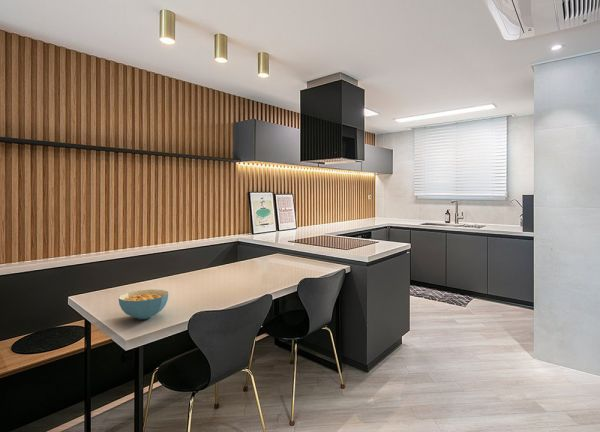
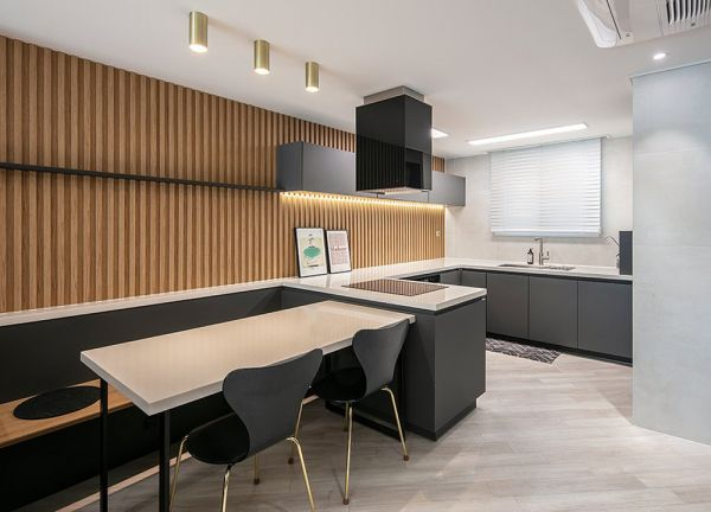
- cereal bowl [118,288,169,320]
